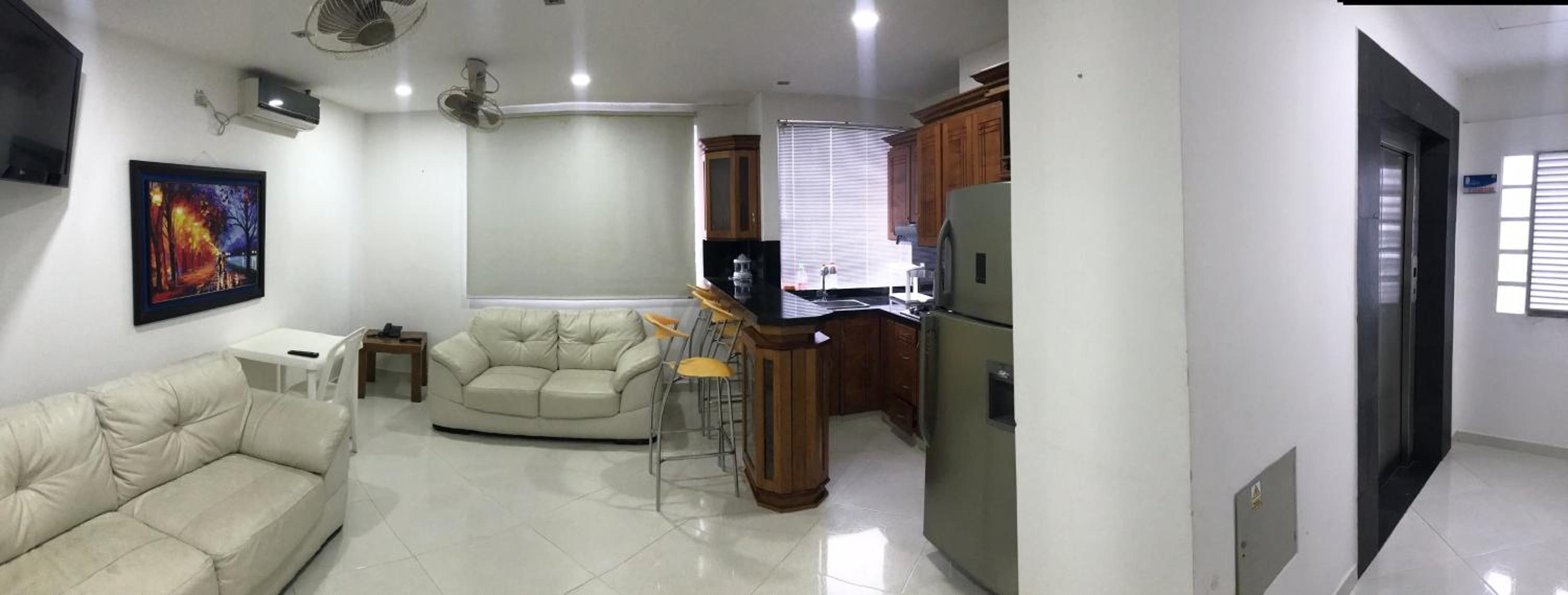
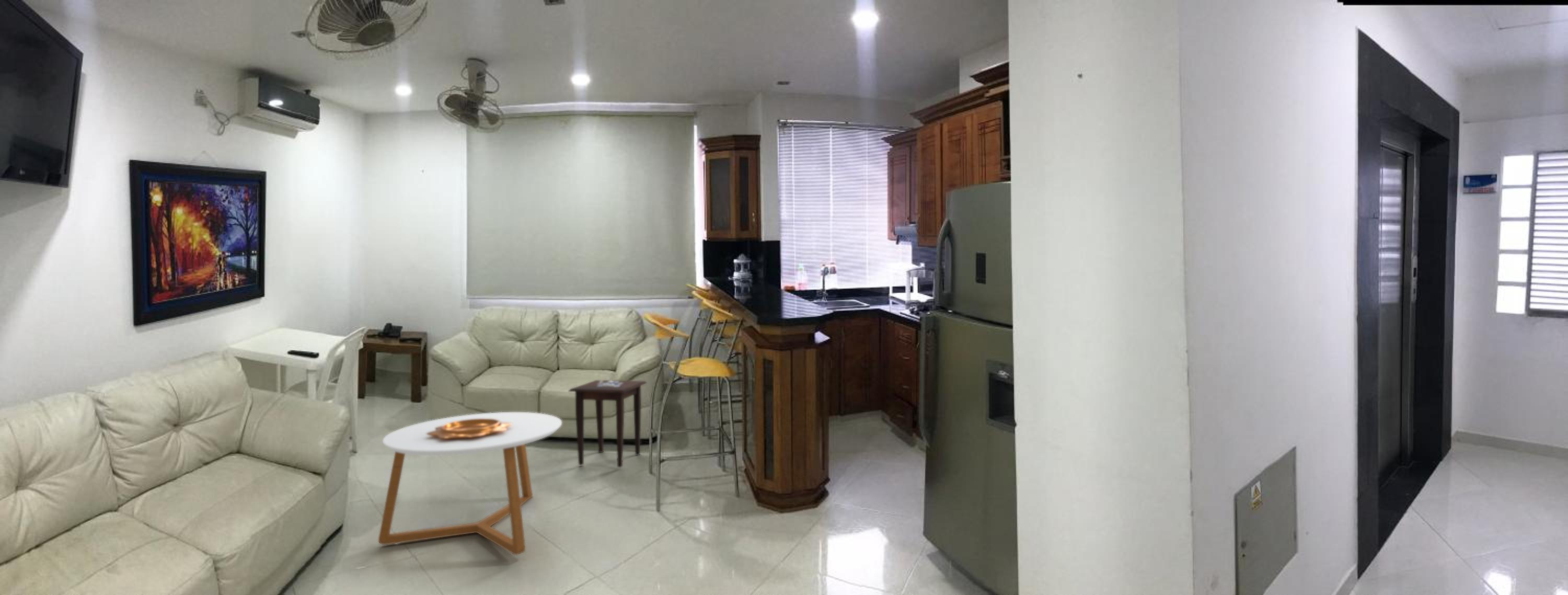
+ side table [568,380,648,468]
+ decorative bowl [426,418,512,439]
+ coffee table [378,411,562,556]
